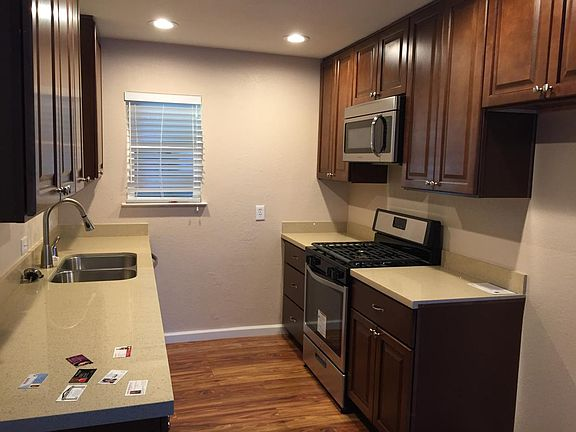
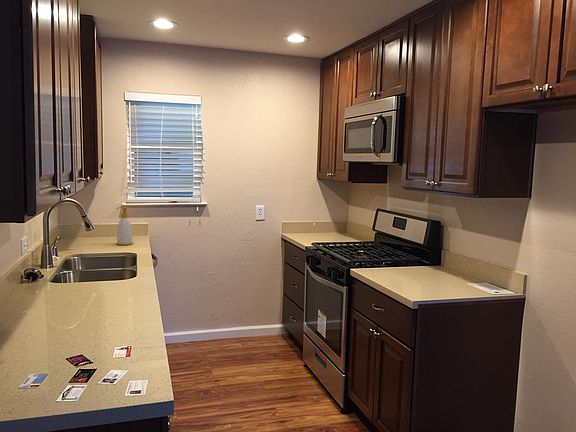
+ soap bottle [115,206,134,246]
